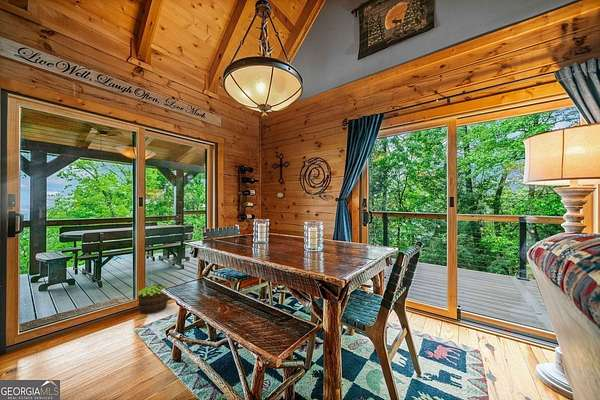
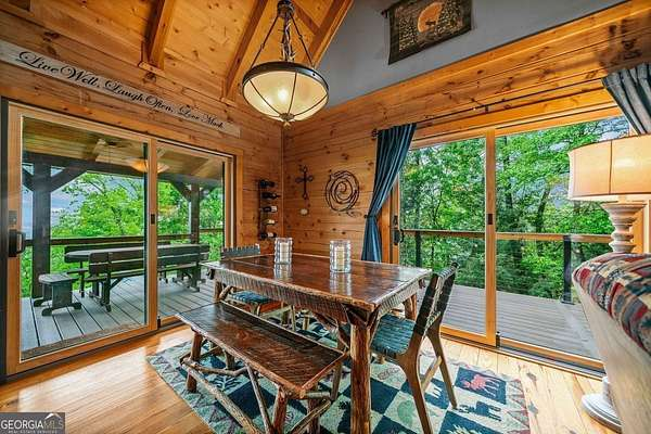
- potted plant [137,284,169,315]
